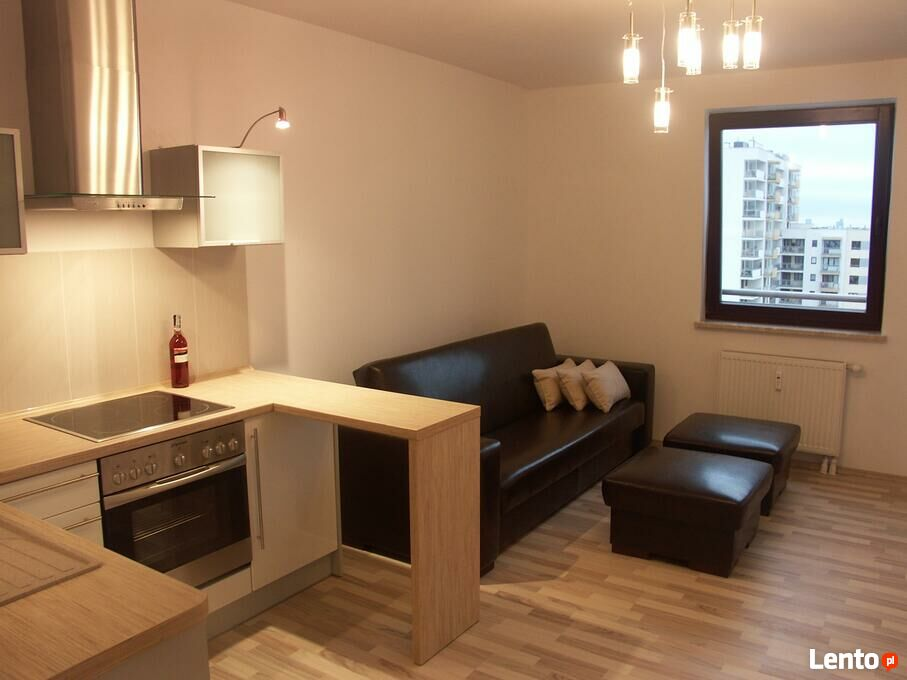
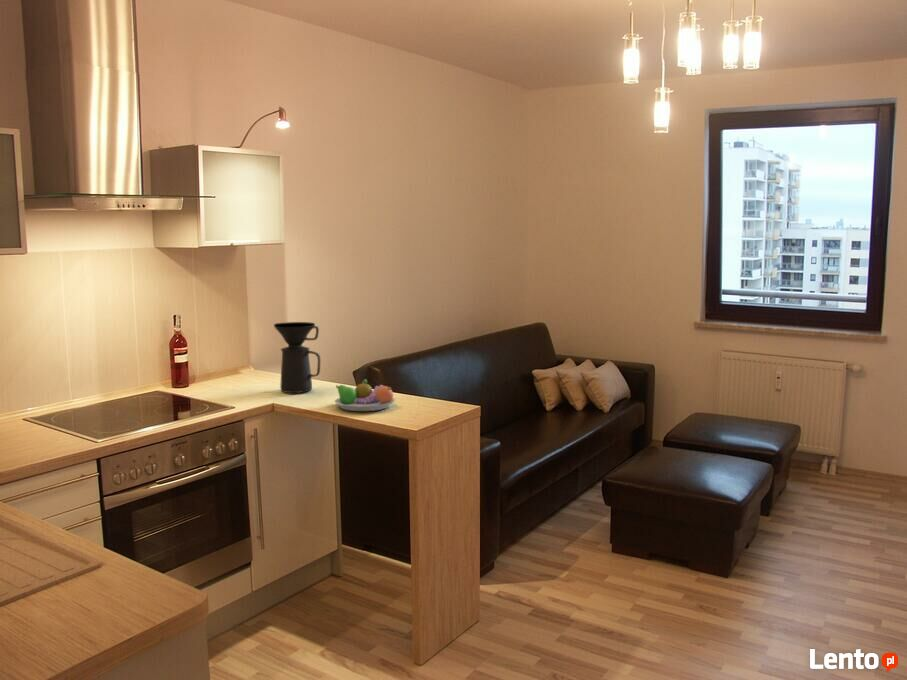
+ coffee maker [273,321,321,394]
+ fruit bowl [334,378,396,412]
